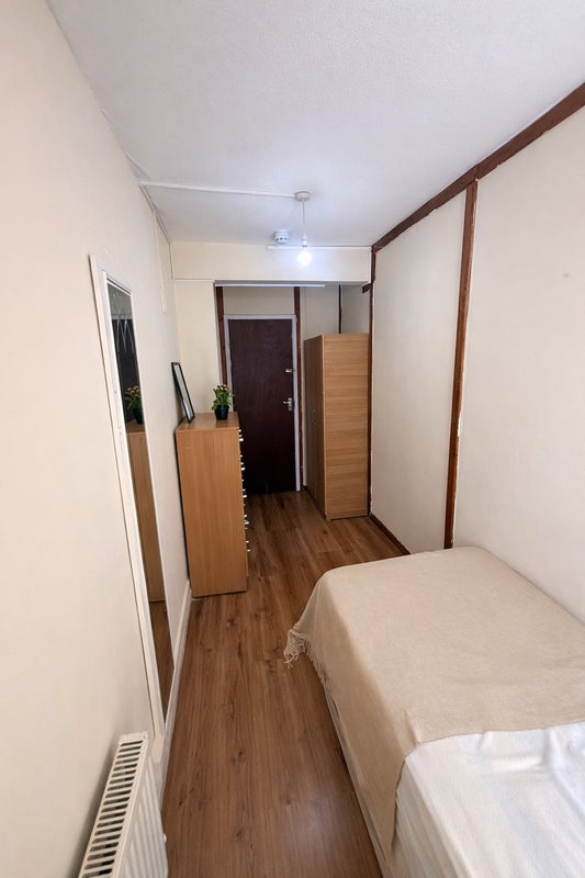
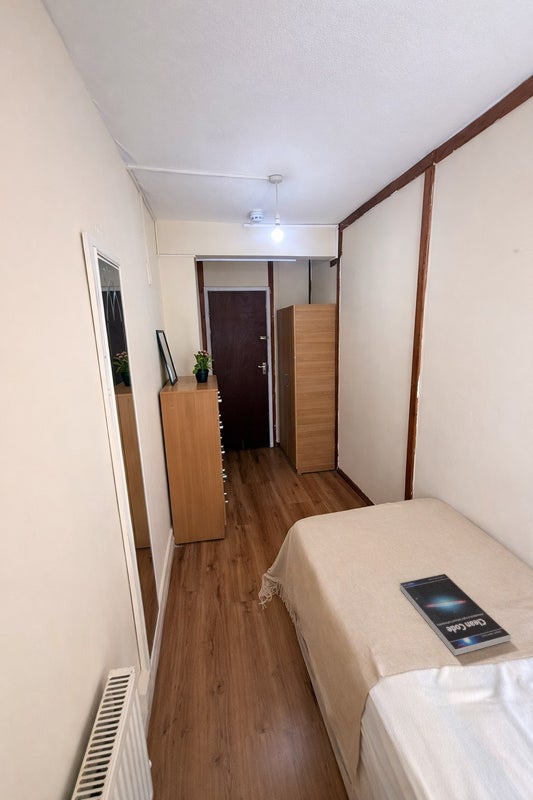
+ book [399,573,511,657]
